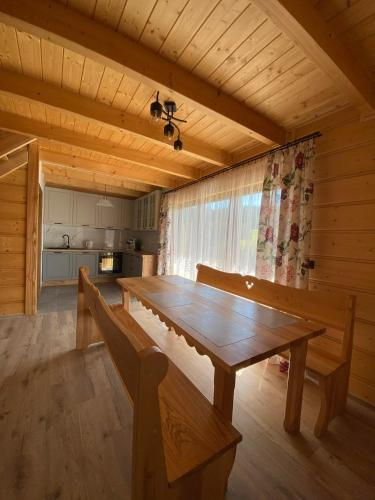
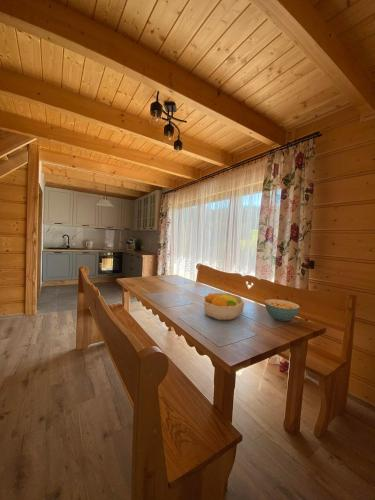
+ fruit bowl [203,292,245,321]
+ cereal bowl [264,298,301,322]
